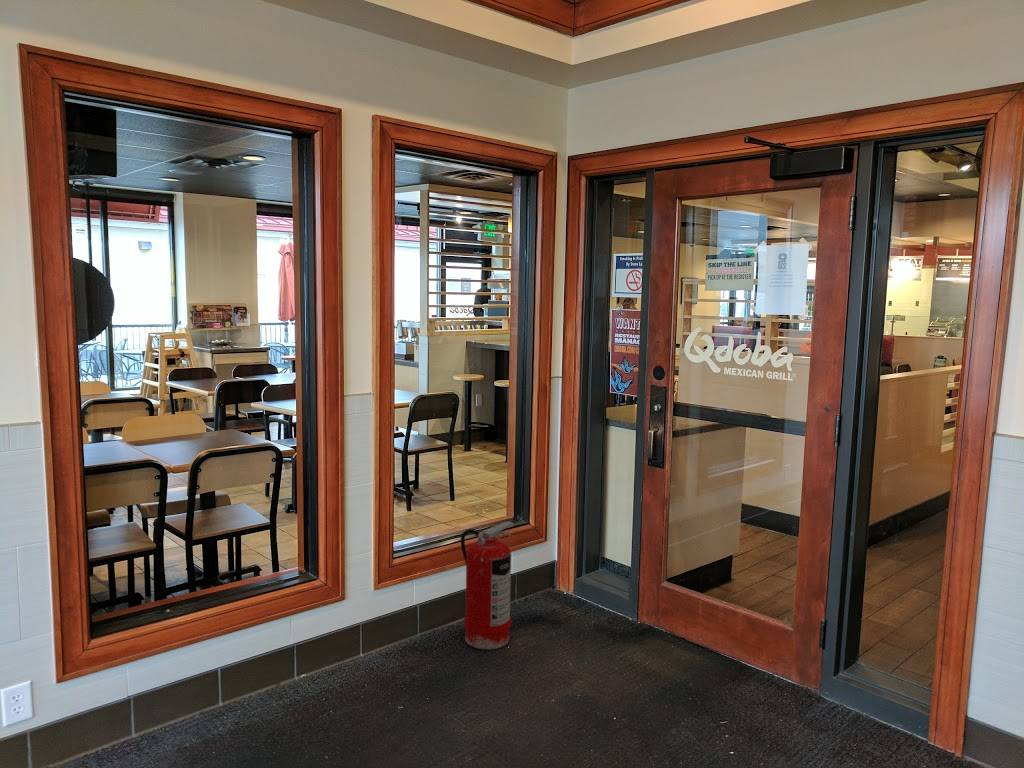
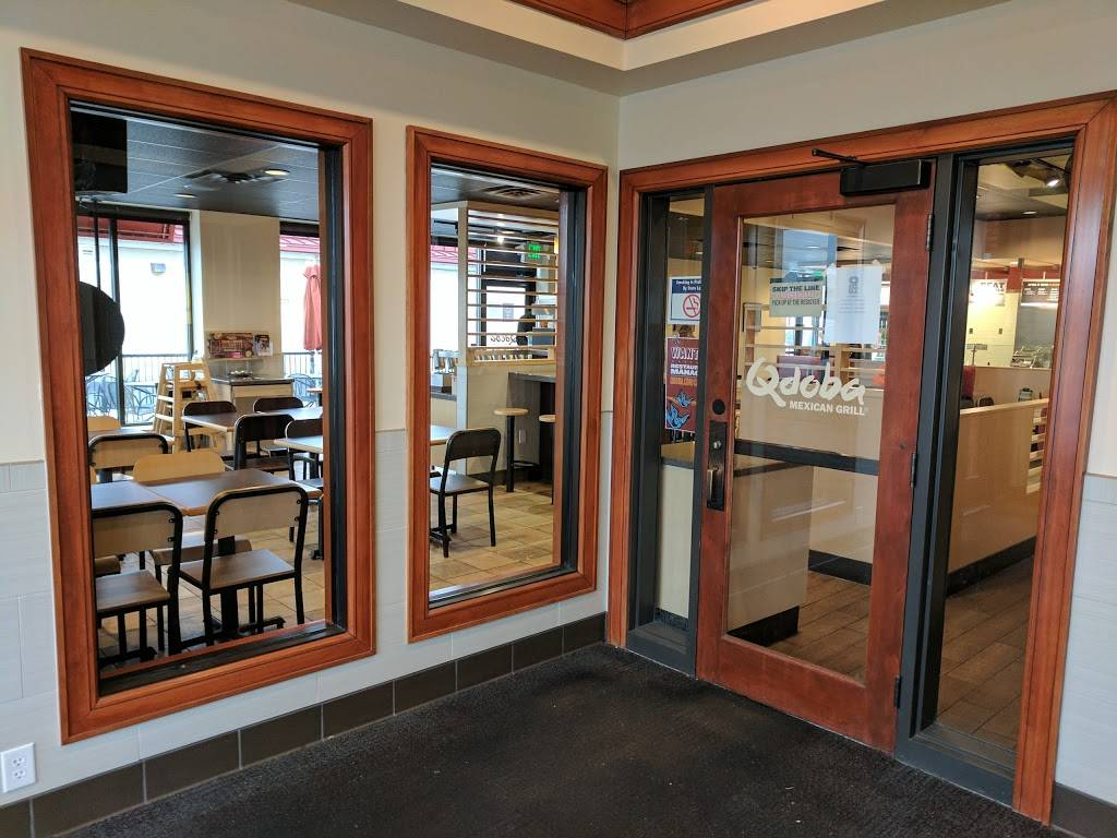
- fire extinguisher [460,521,514,650]
